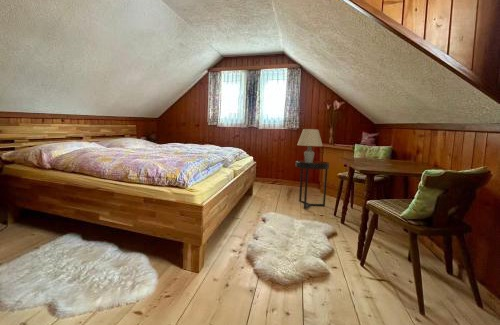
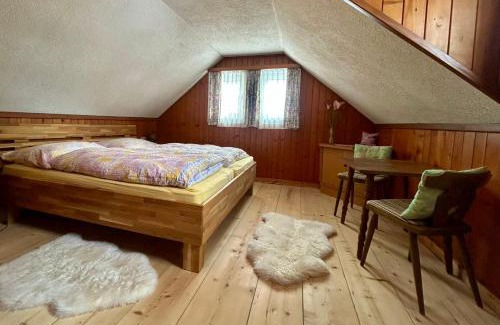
- table lamp [296,128,324,162]
- side table [295,159,330,210]
